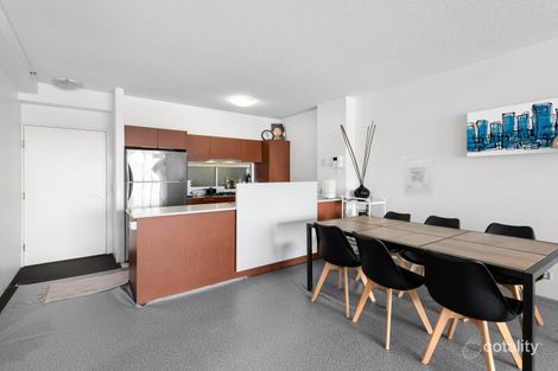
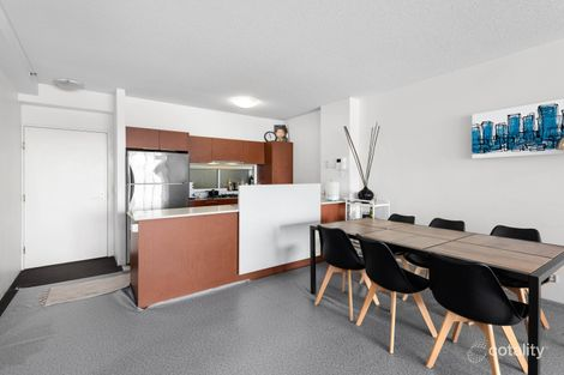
- wall art [402,153,433,197]
